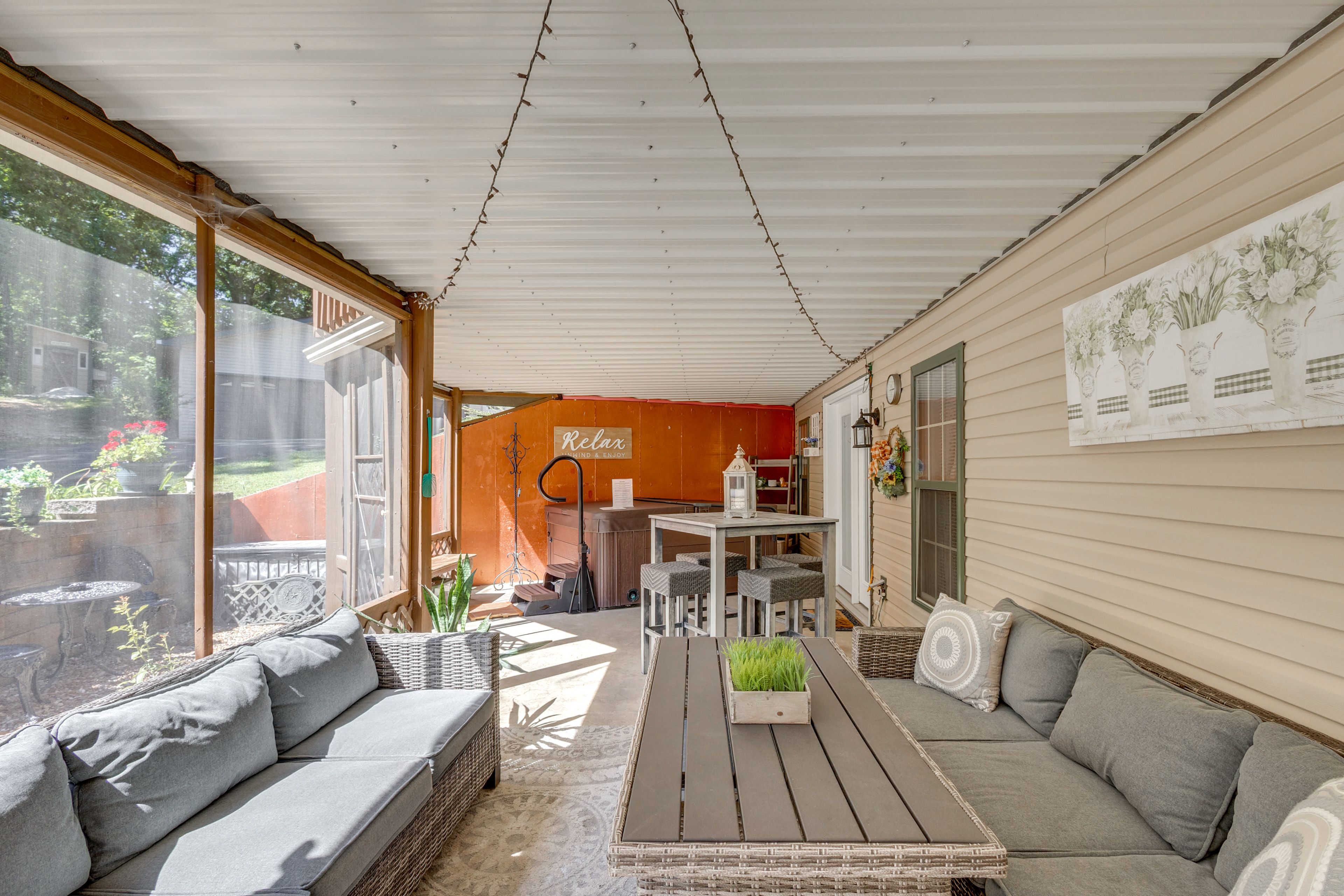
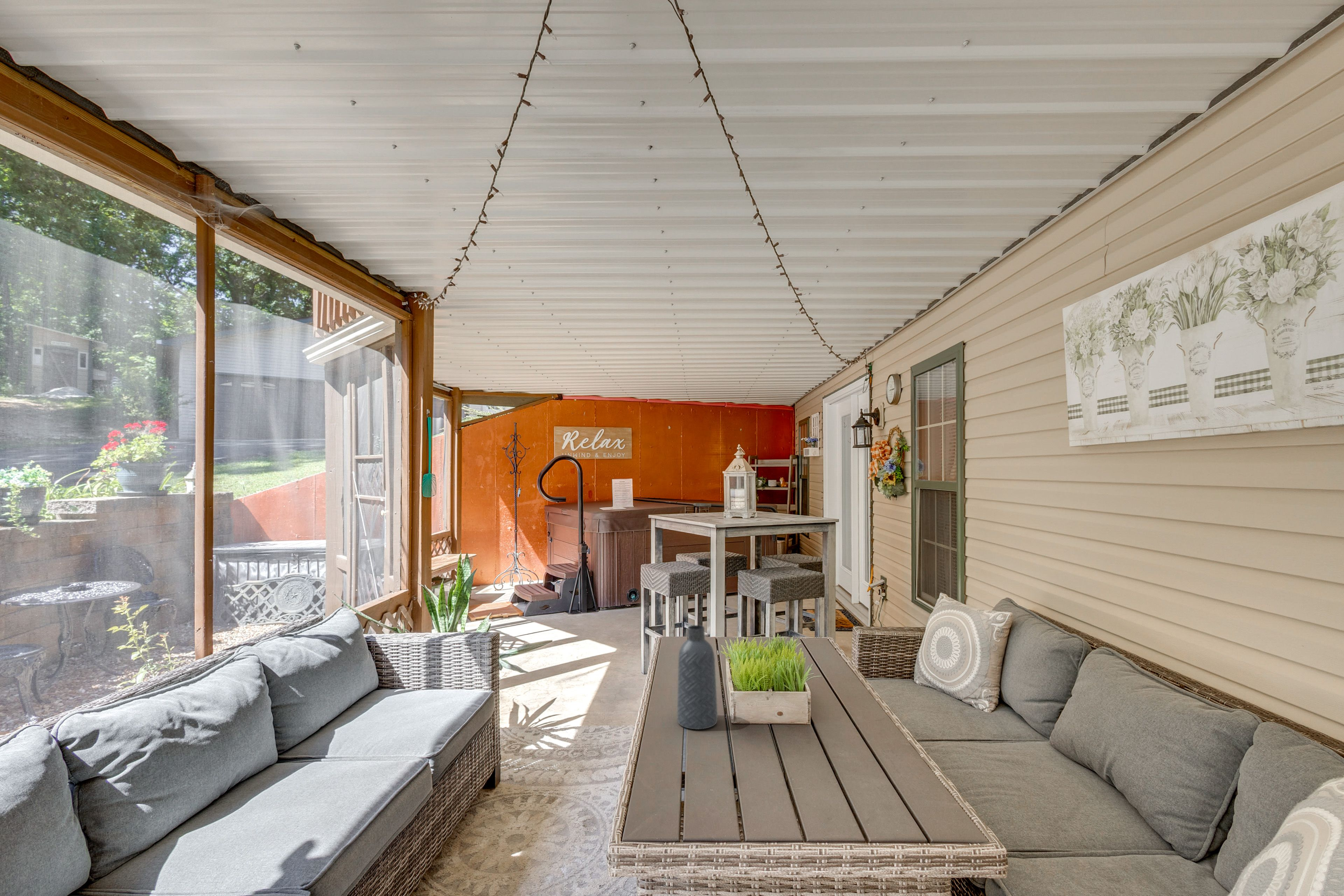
+ vase [677,625,718,730]
